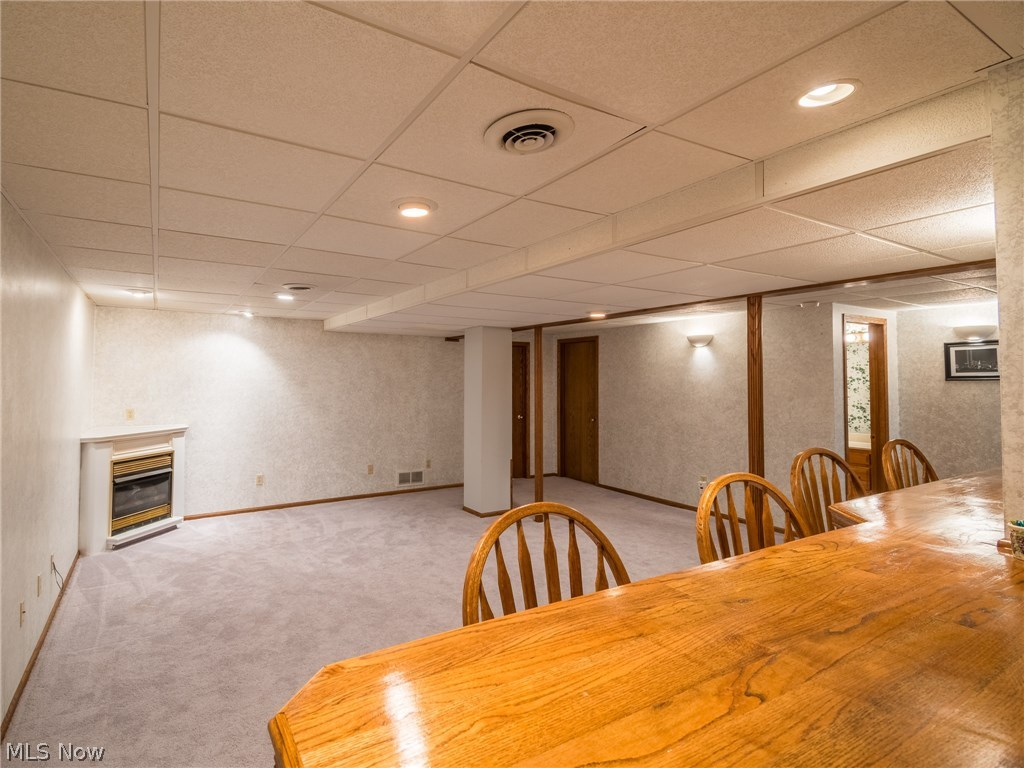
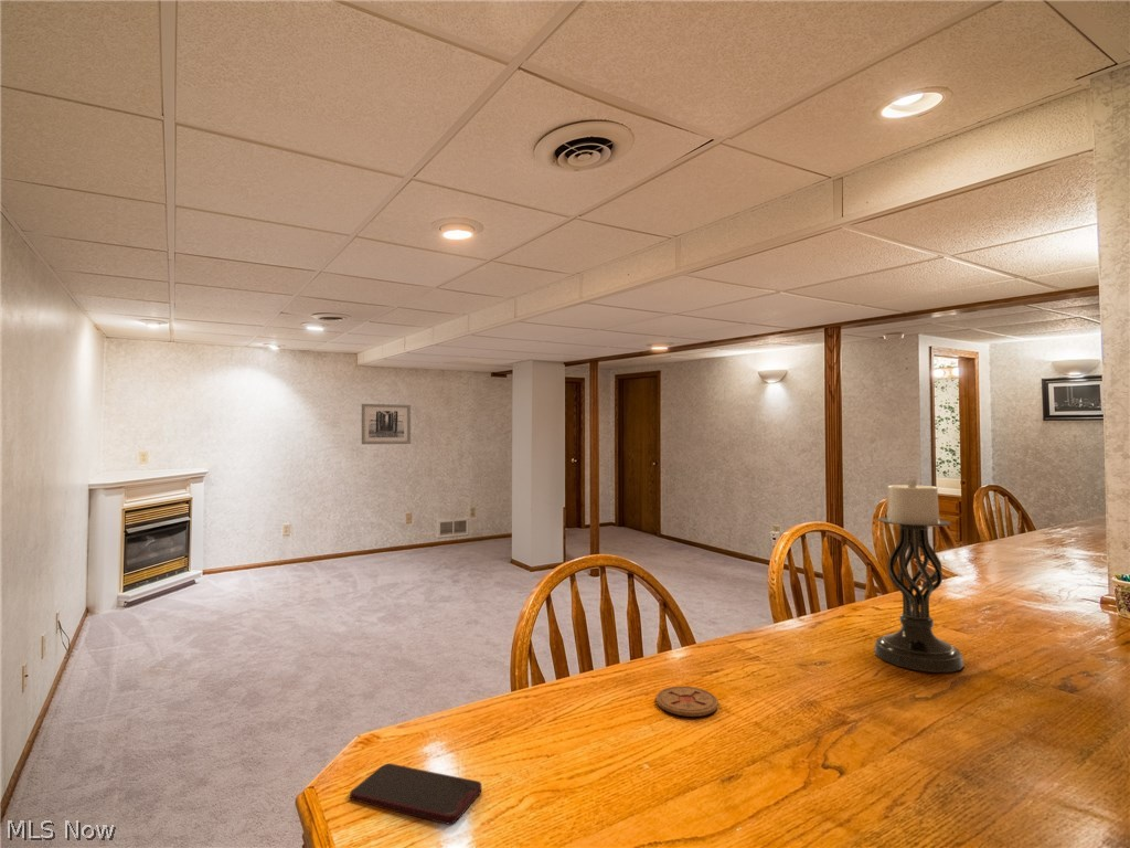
+ coaster [655,685,719,718]
+ smartphone [349,763,483,825]
+ wall art [361,403,412,445]
+ candle holder [873,478,966,674]
